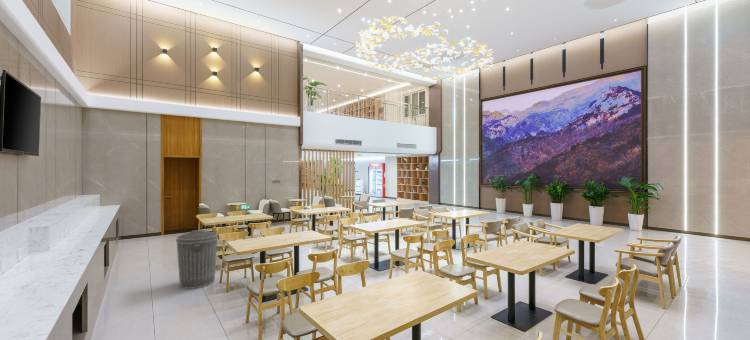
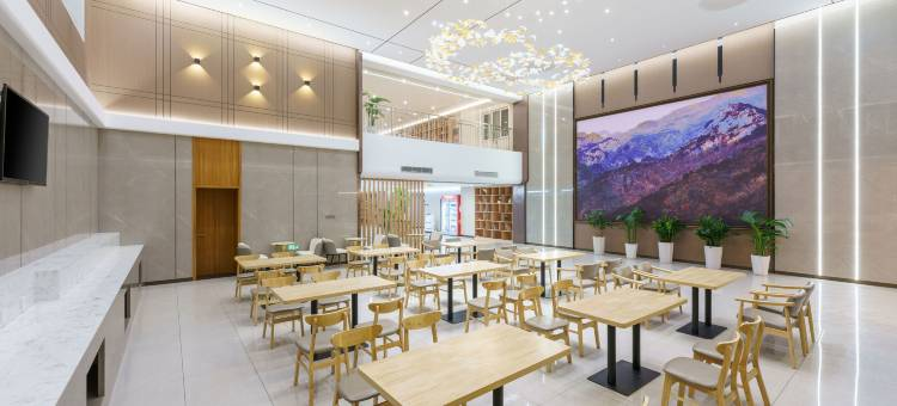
- trash can [175,229,219,290]
